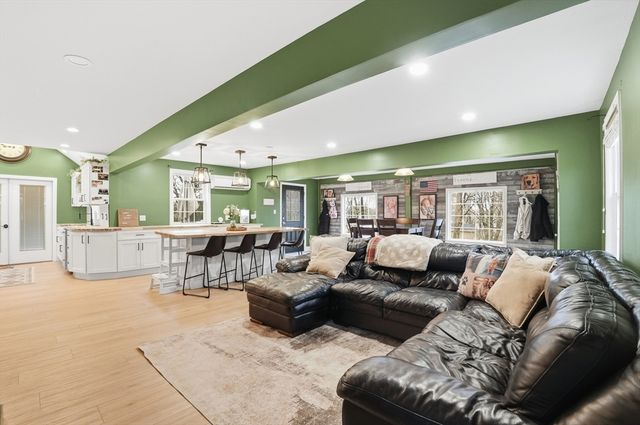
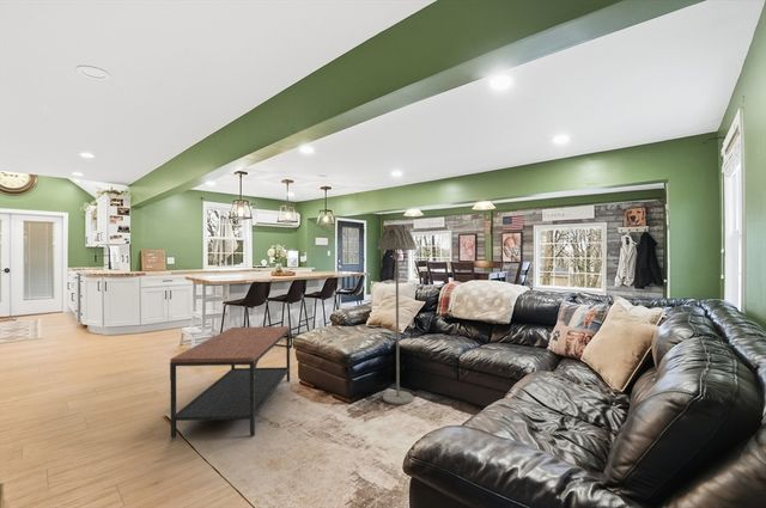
+ coffee table [169,325,291,439]
+ floor lamp [376,224,418,405]
